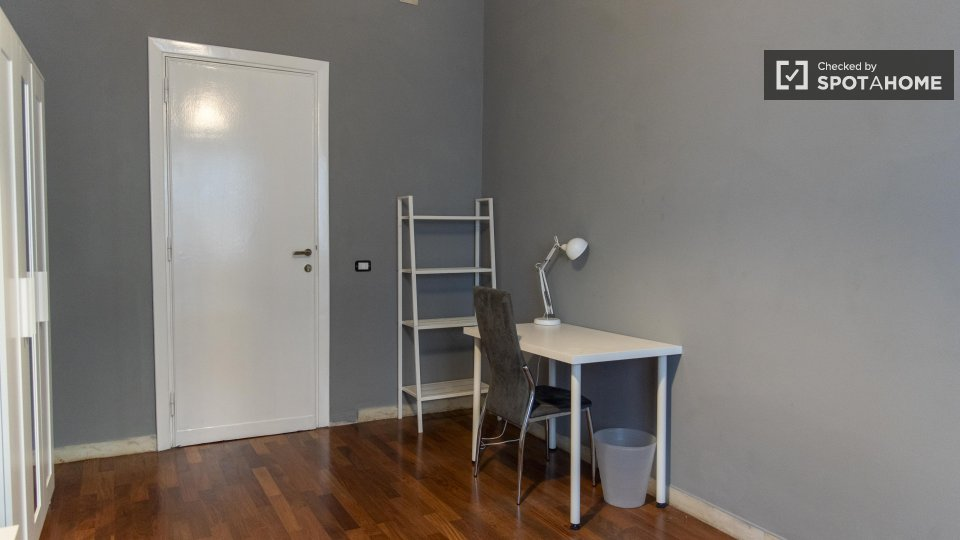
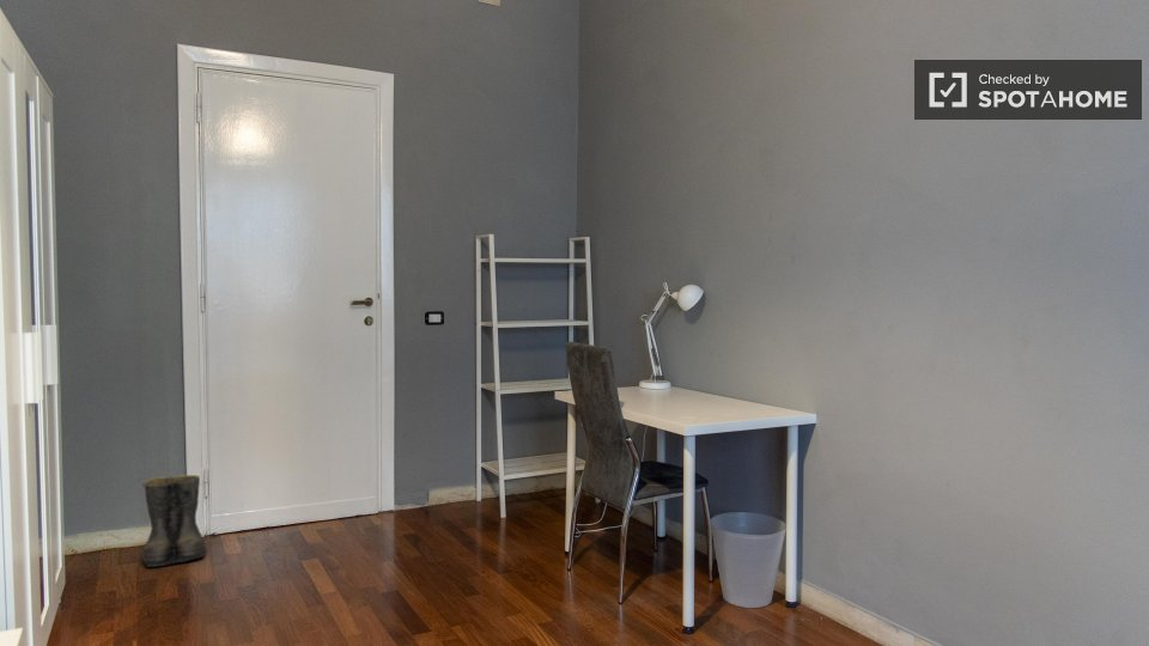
+ boots [141,474,207,568]
